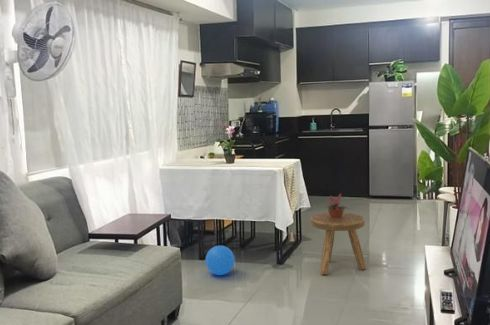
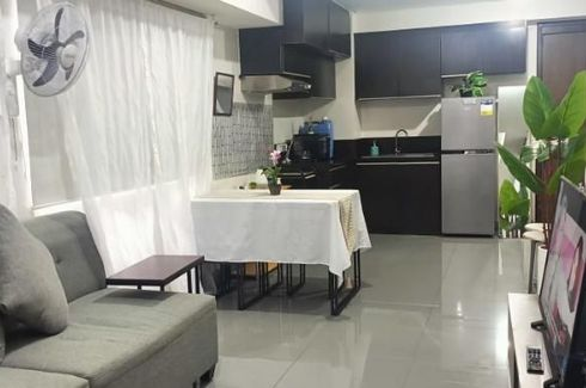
- ball [205,245,235,276]
- stool [310,211,367,275]
- potted plant [323,192,351,219]
